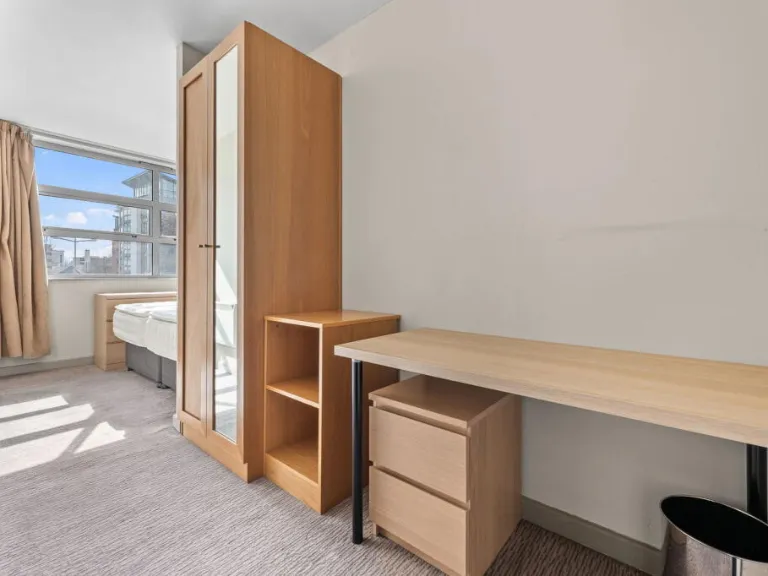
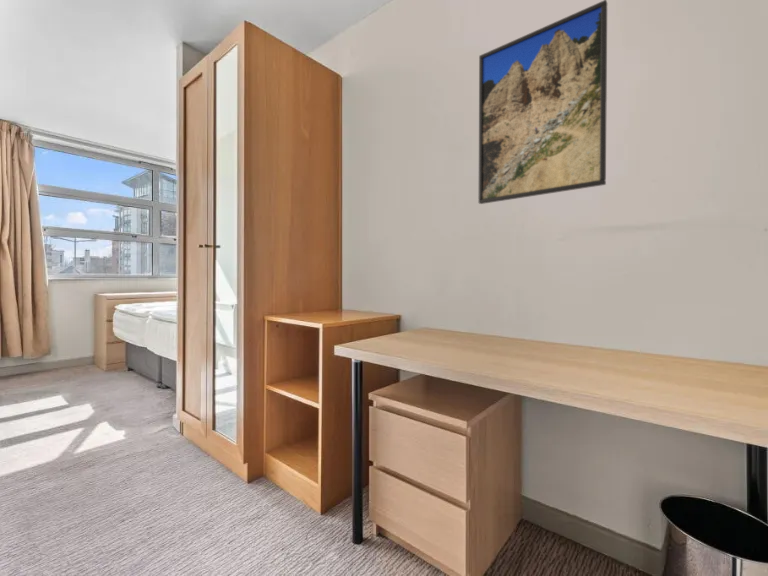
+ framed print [478,0,608,205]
